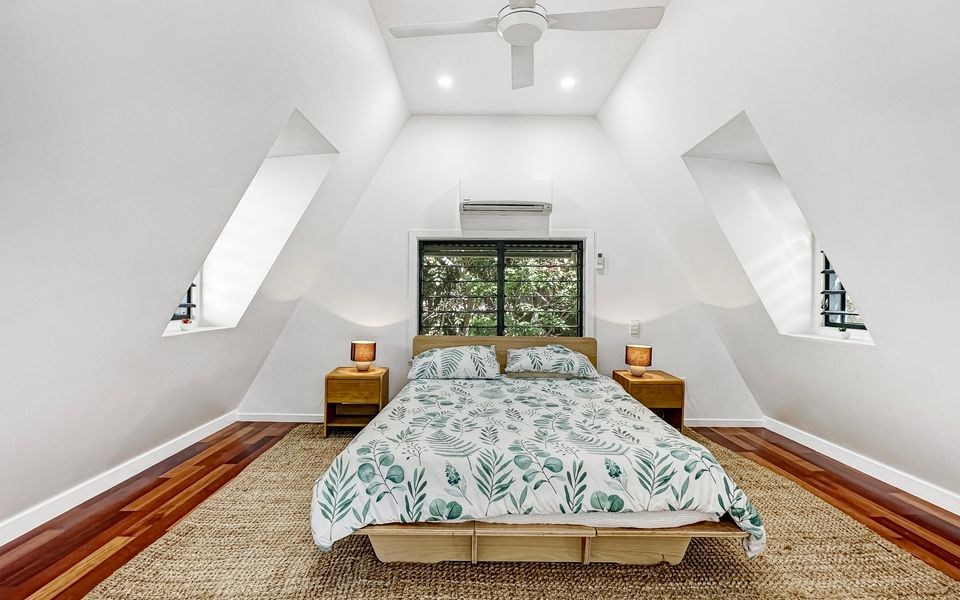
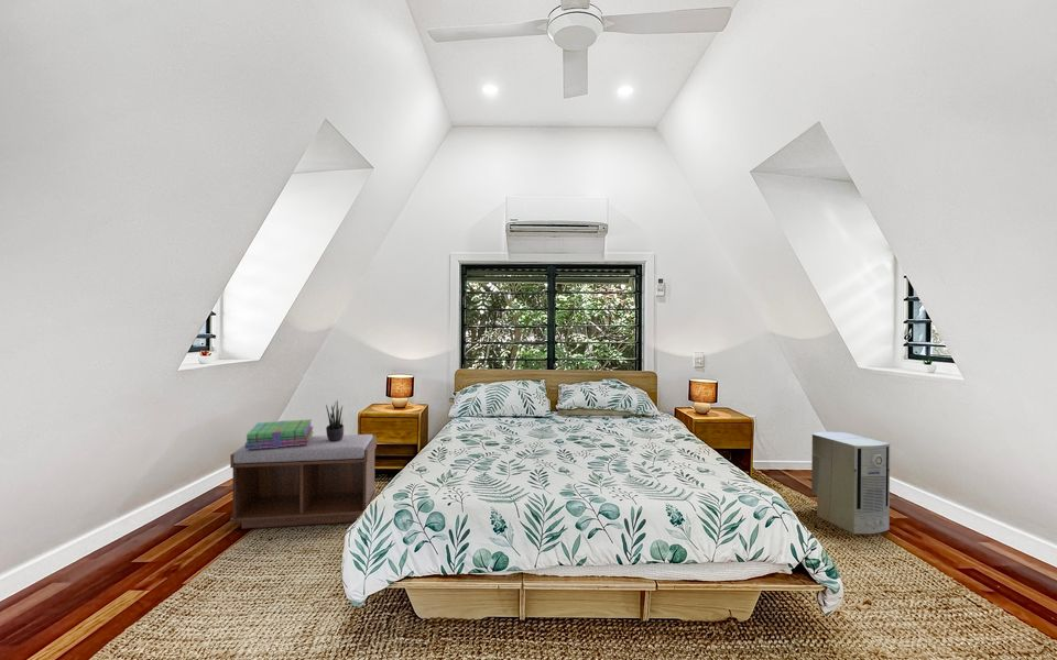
+ potted plant [325,399,345,441]
+ stack of books [243,418,315,450]
+ bench [229,433,378,530]
+ air purifier [810,431,891,535]
